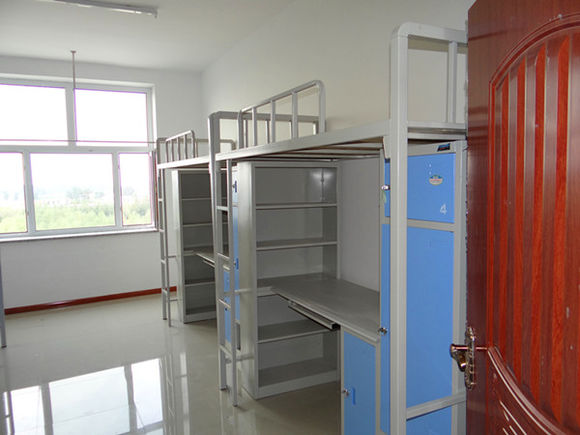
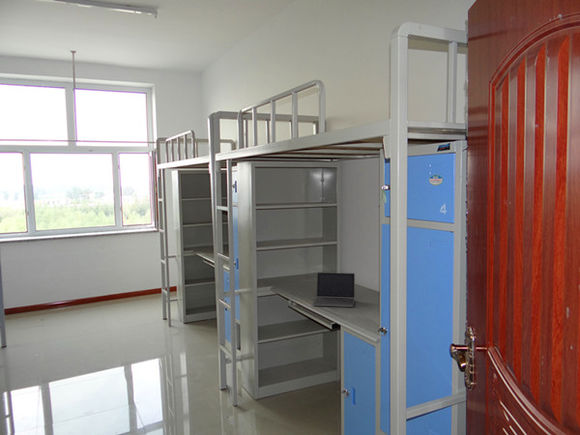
+ laptop computer [312,272,356,308]
